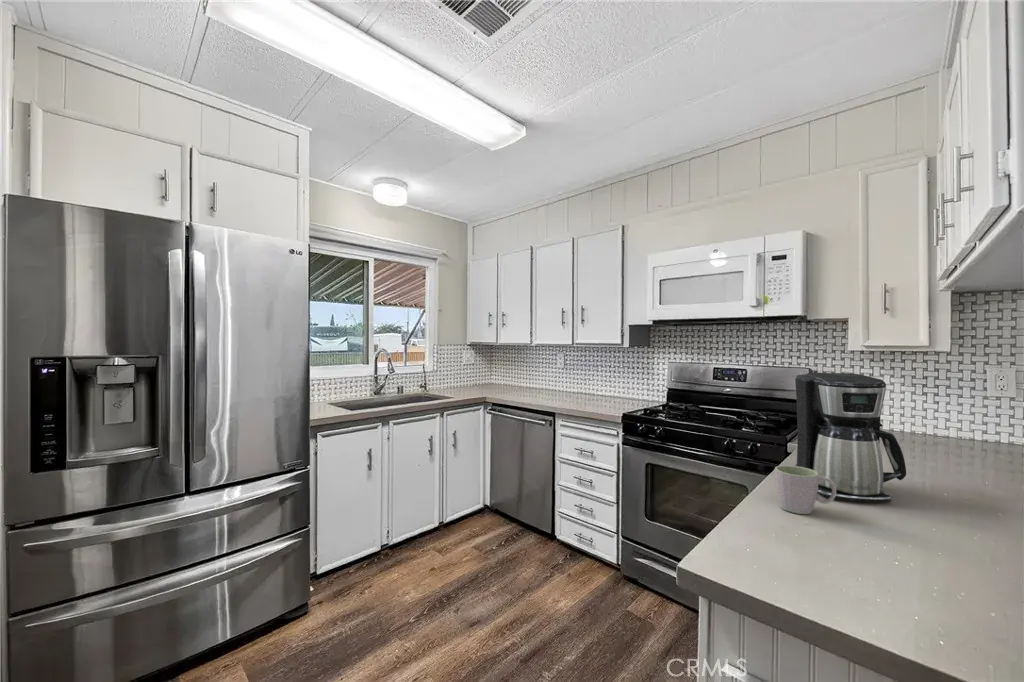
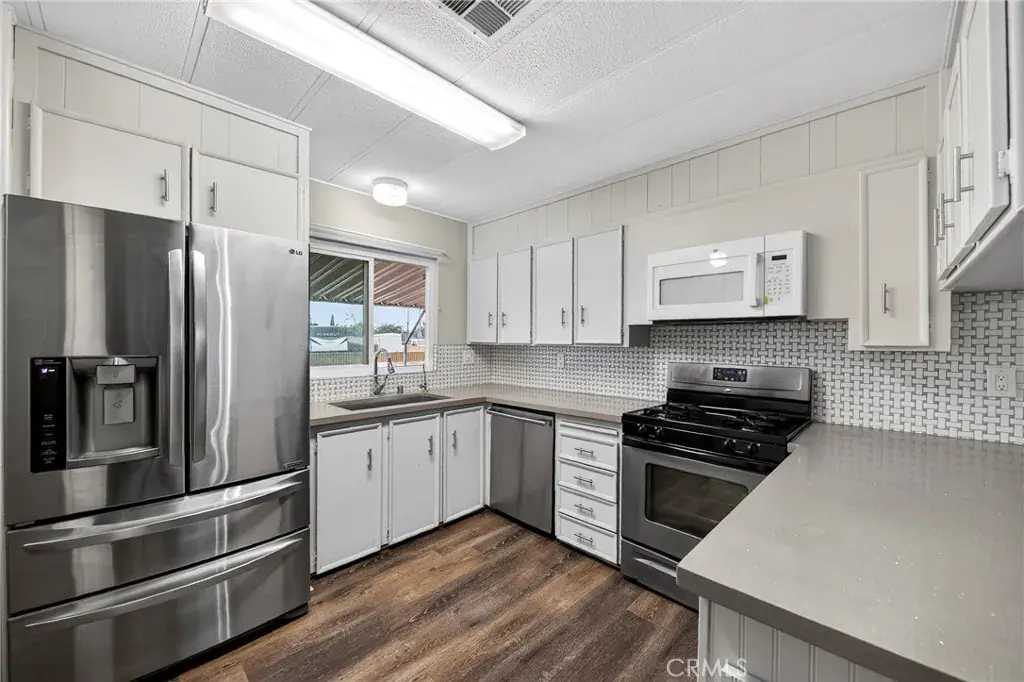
- mug [774,464,836,515]
- coffee maker [794,372,907,503]
